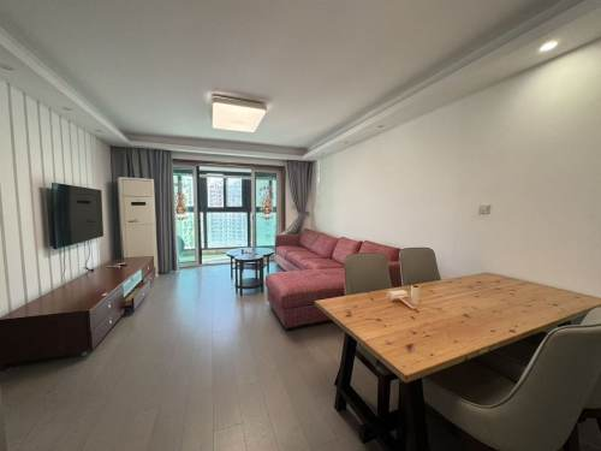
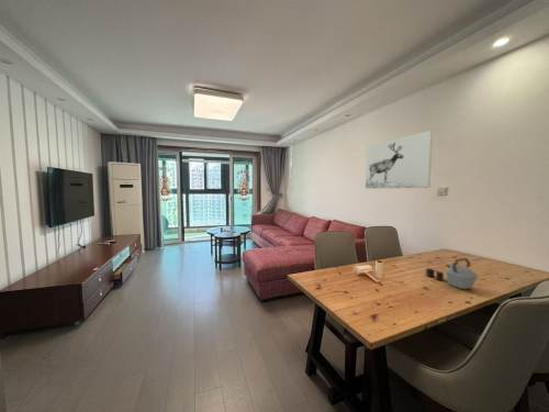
+ kettle [425,257,479,290]
+ wall art [365,130,434,190]
